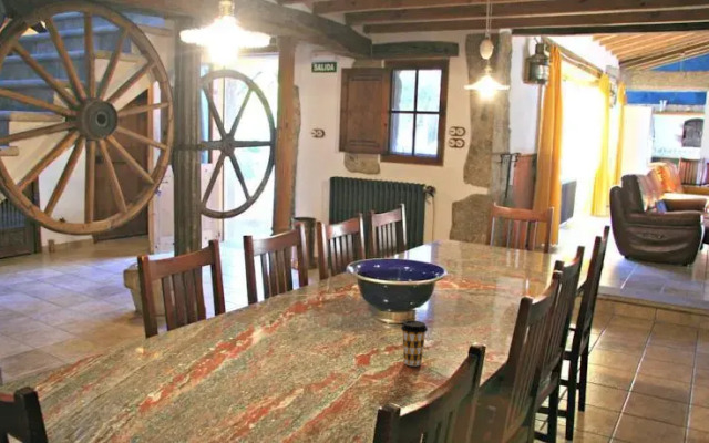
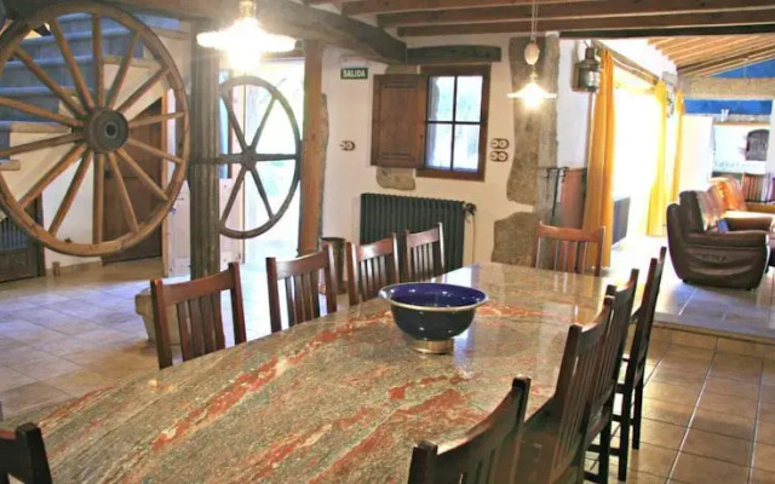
- coffee cup [400,320,429,367]
